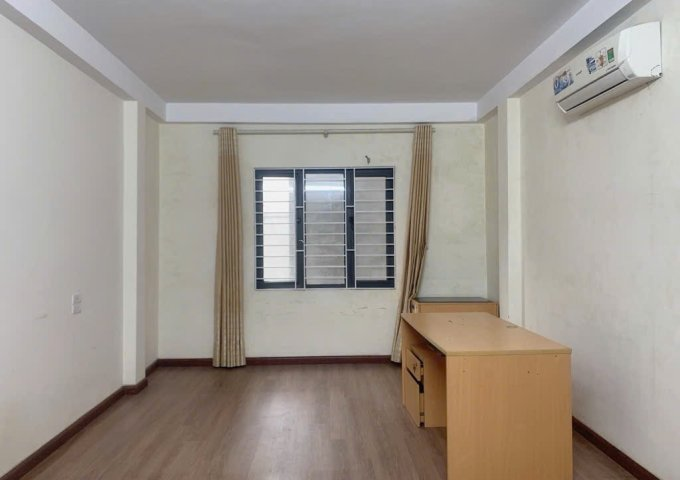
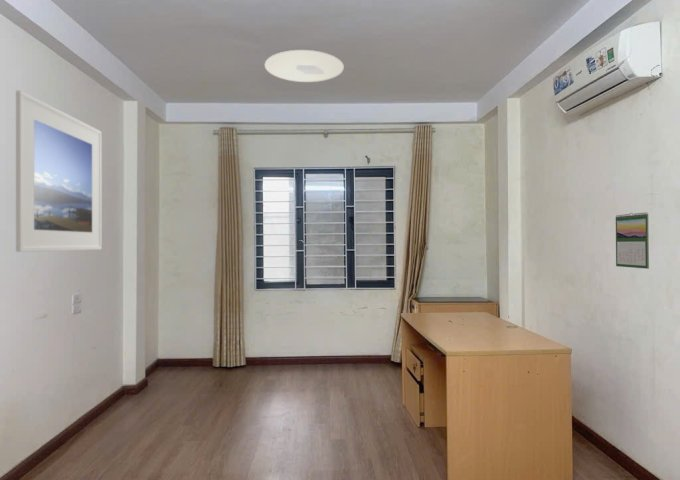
+ calendar [615,211,650,270]
+ ceiling light [264,49,345,83]
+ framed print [15,89,103,253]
